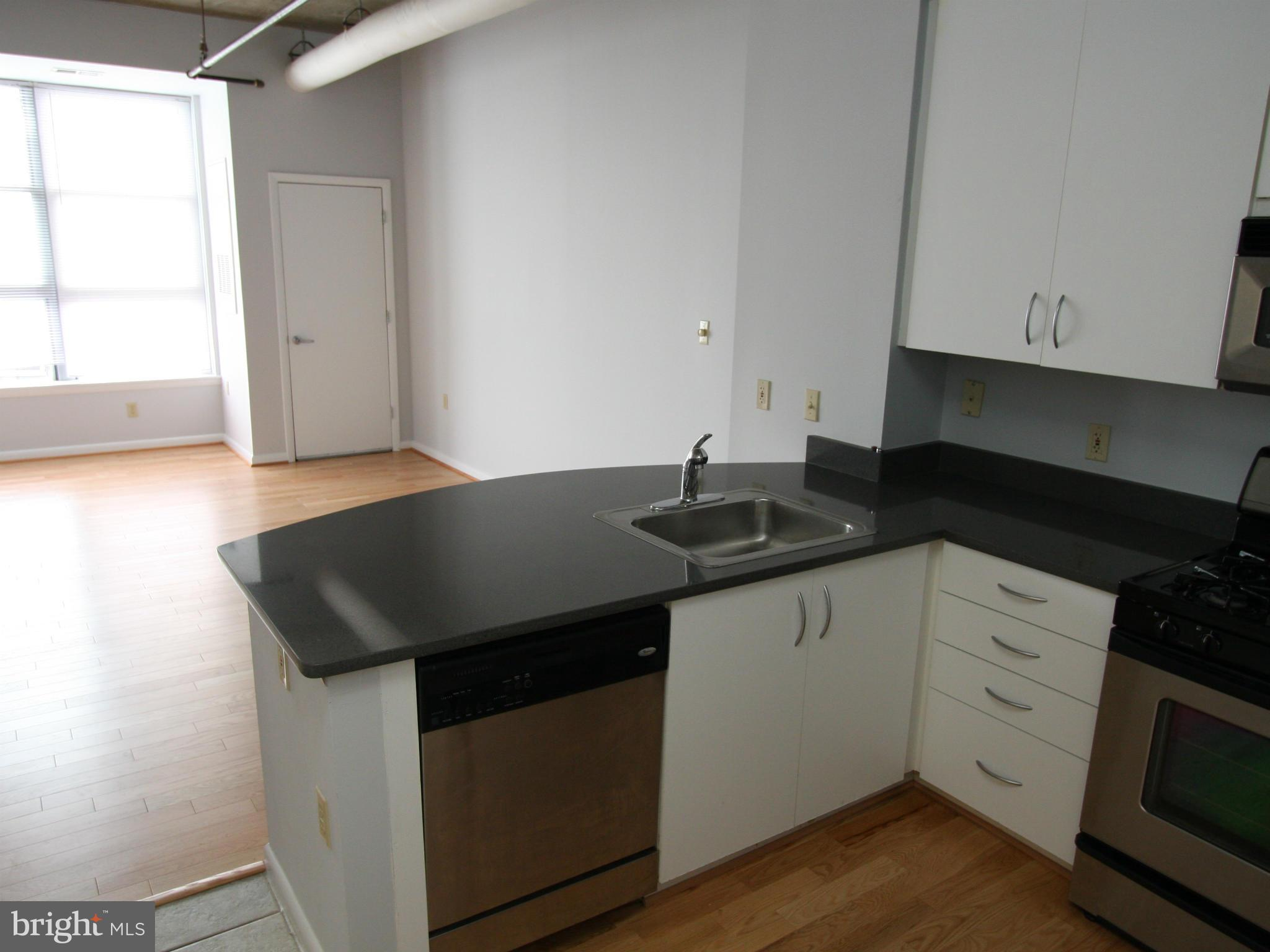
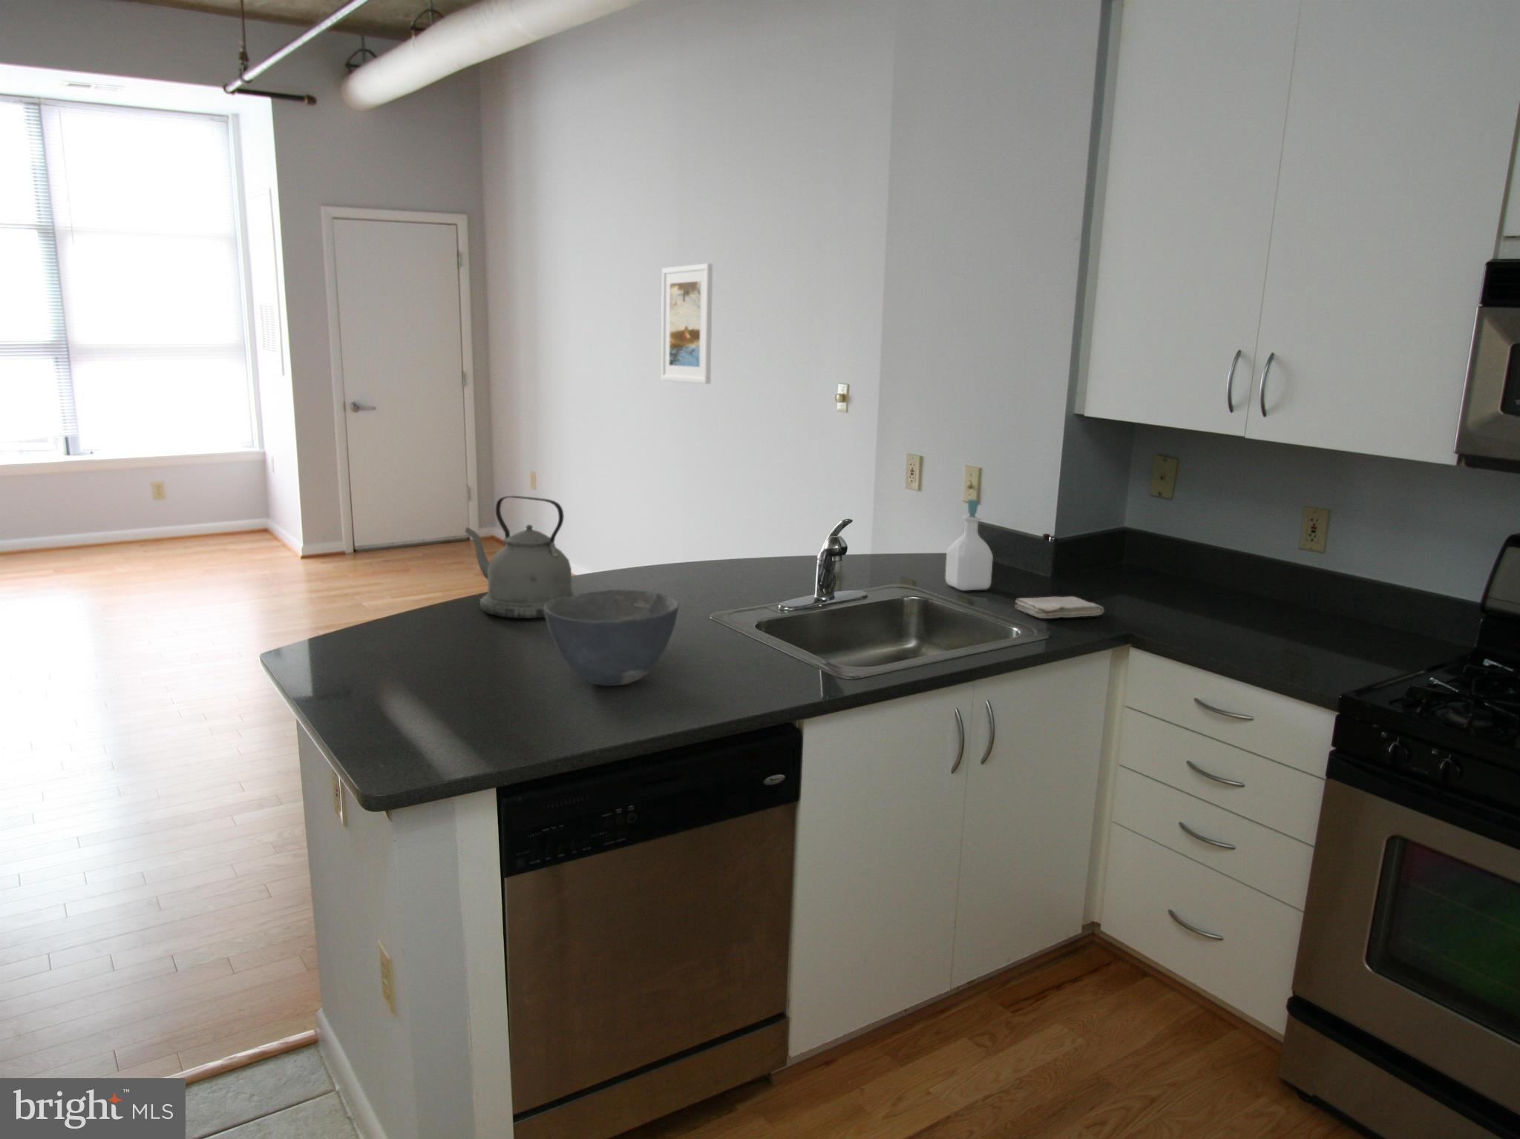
+ bowl [545,589,680,687]
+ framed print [661,262,713,385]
+ kettle [464,495,577,620]
+ washcloth [1014,596,1105,620]
+ soap bottle [944,499,993,591]
